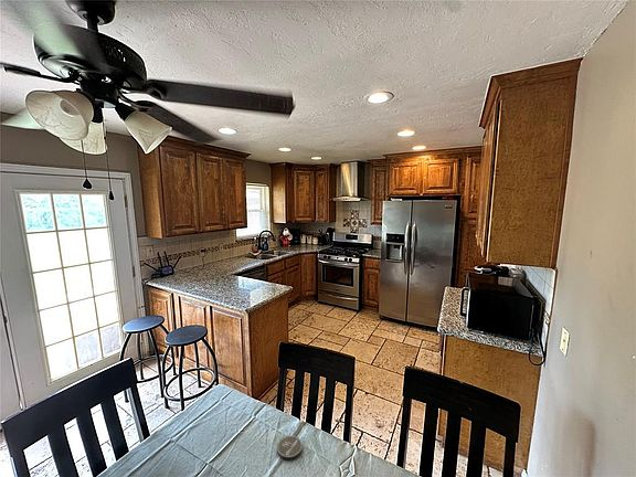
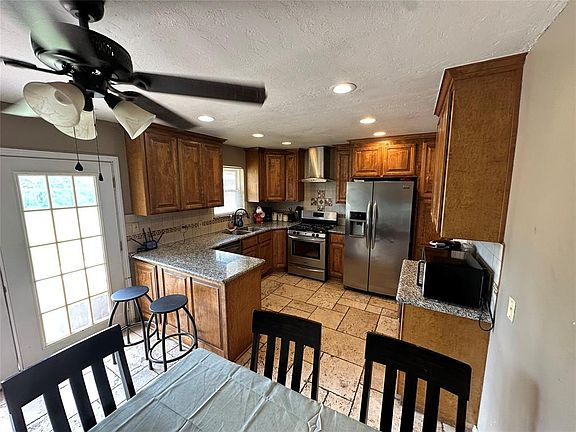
- coaster [276,435,304,462]
